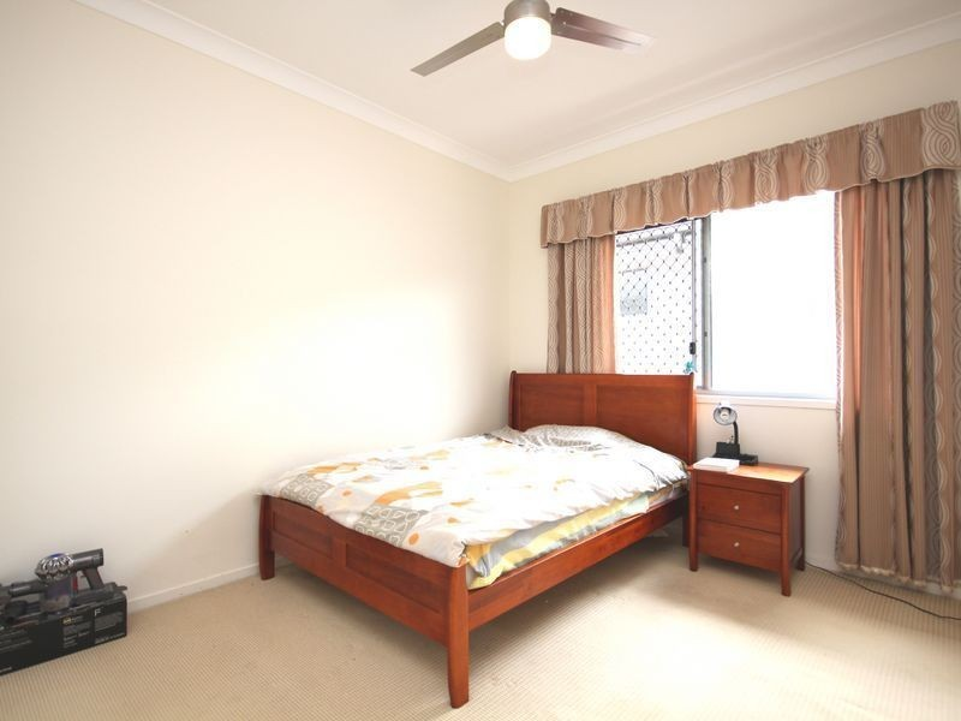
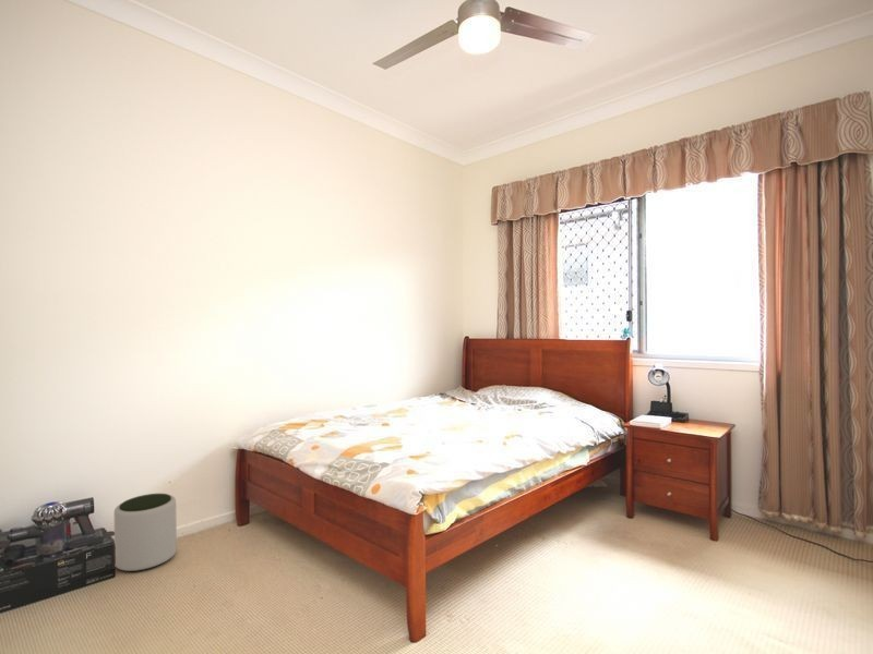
+ plant pot [113,493,178,572]
